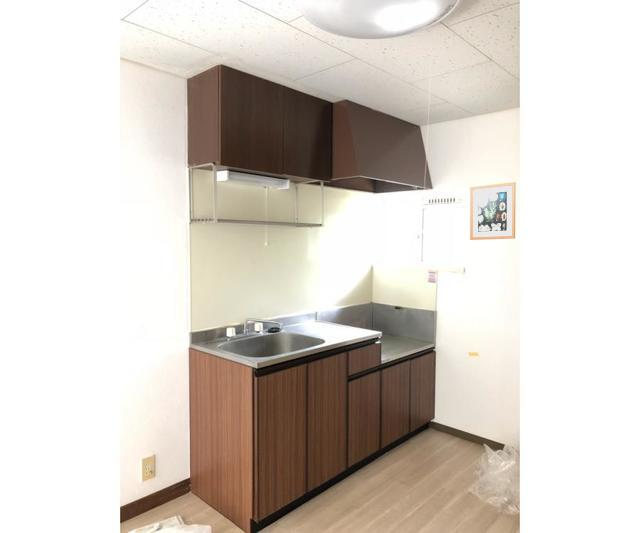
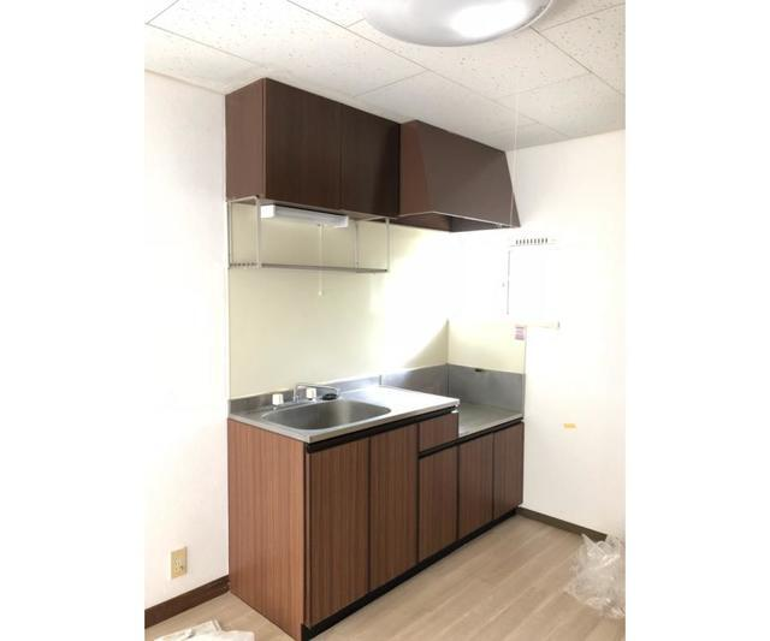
- wall art [469,181,516,241]
